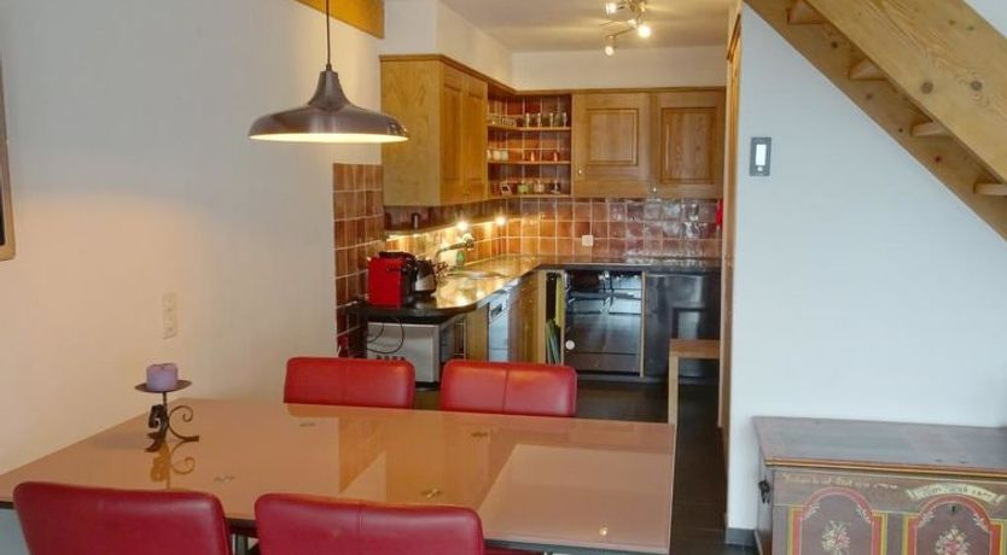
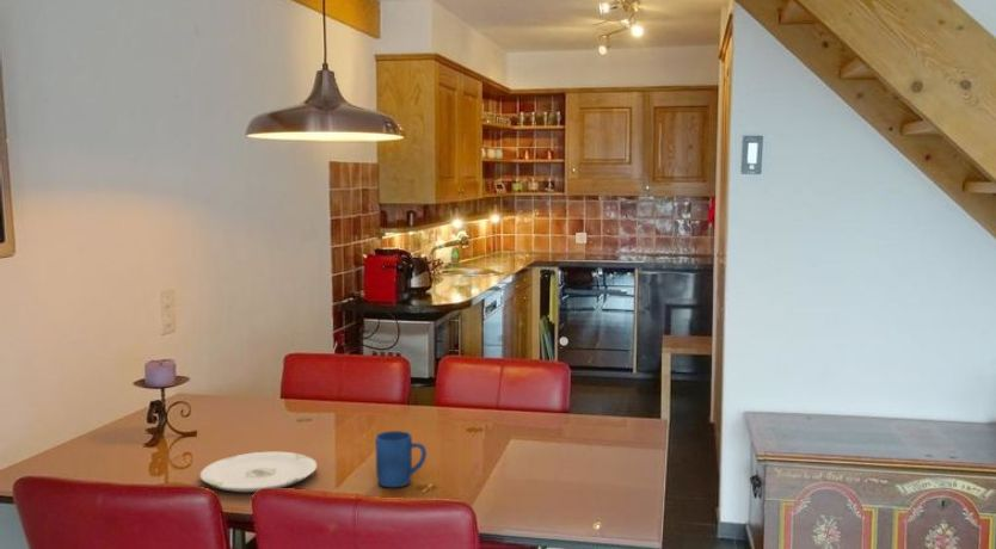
+ plate [199,451,318,493]
+ mug [375,430,428,488]
